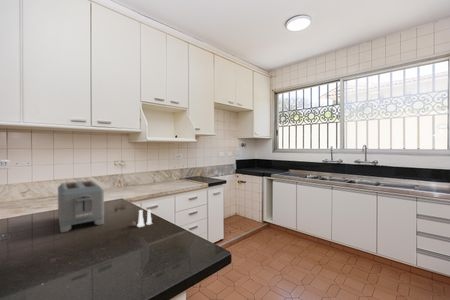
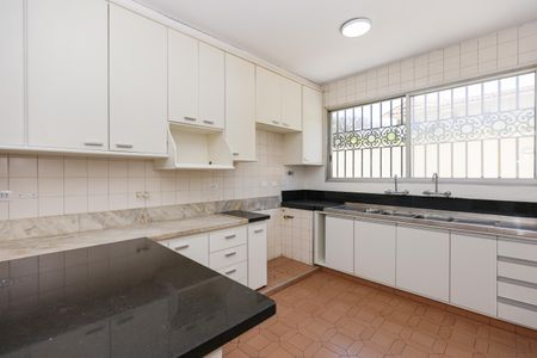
- toaster [57,180,105,234]
- salt and pepper shaker set [129,208,153,228]
